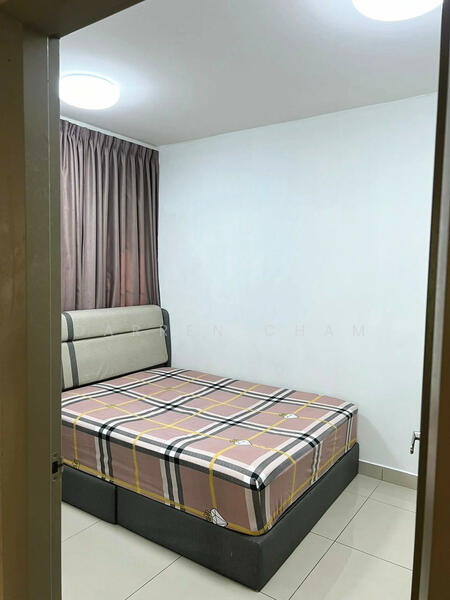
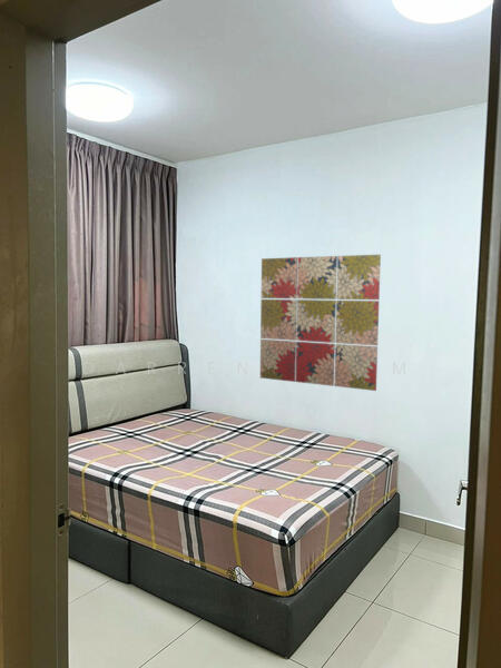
+ wall art [259,254,382,392]
